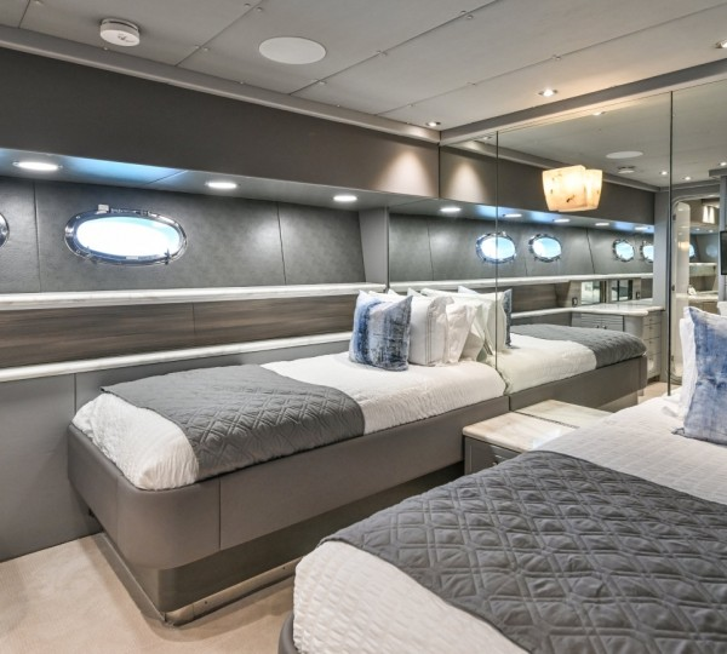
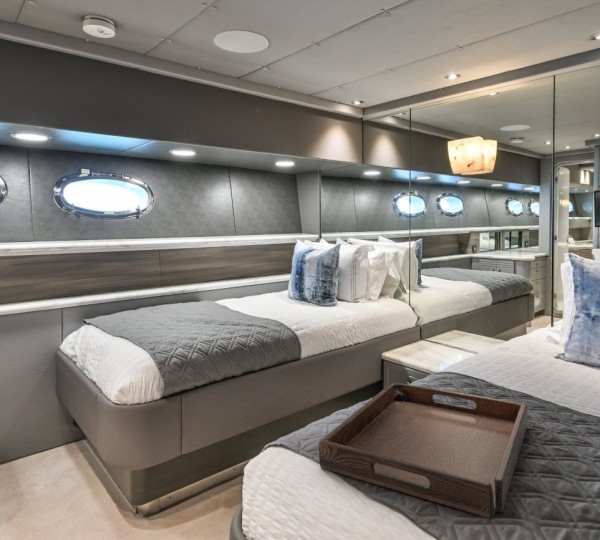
+ serving tray [318,381,529,519]
